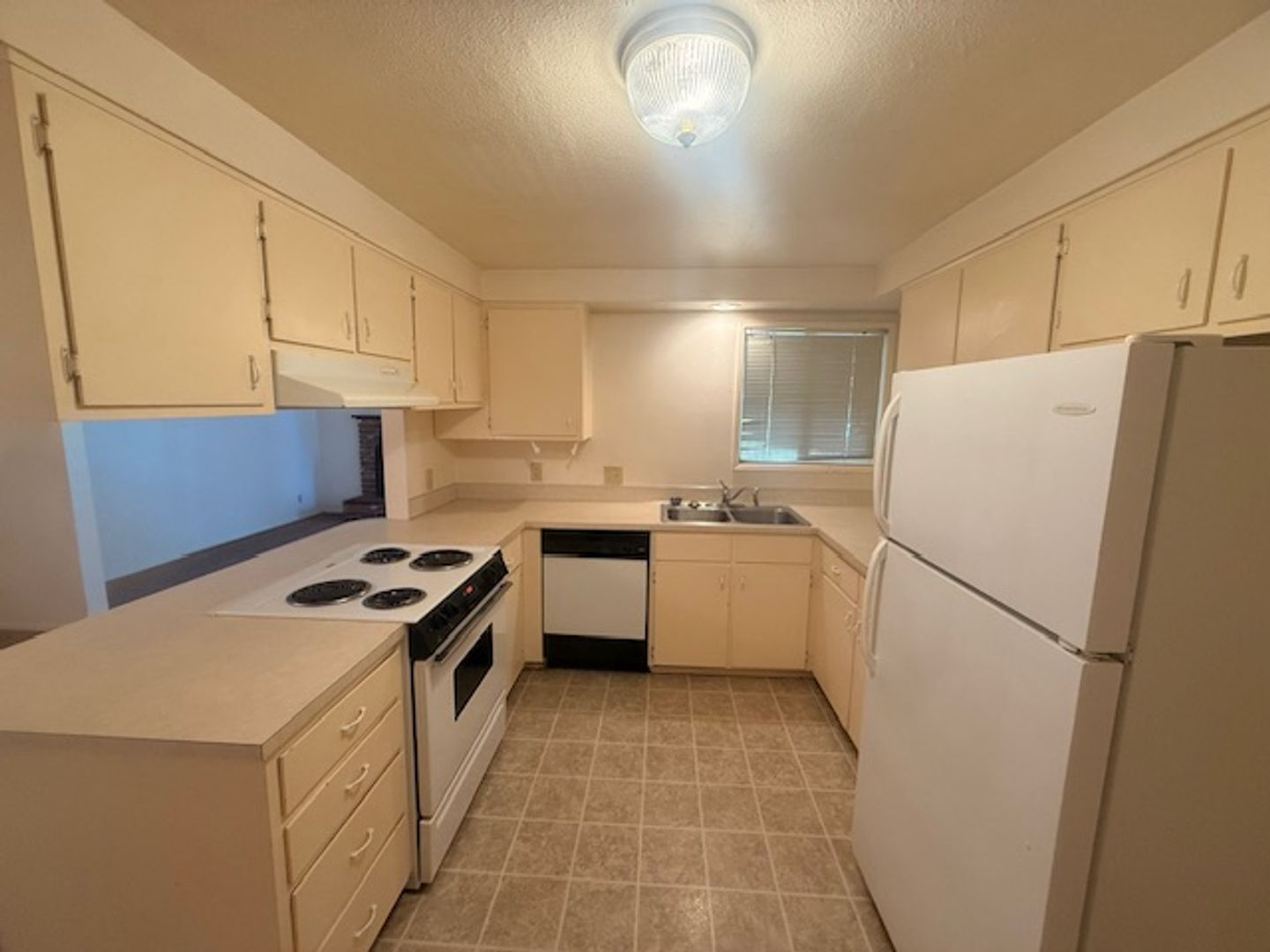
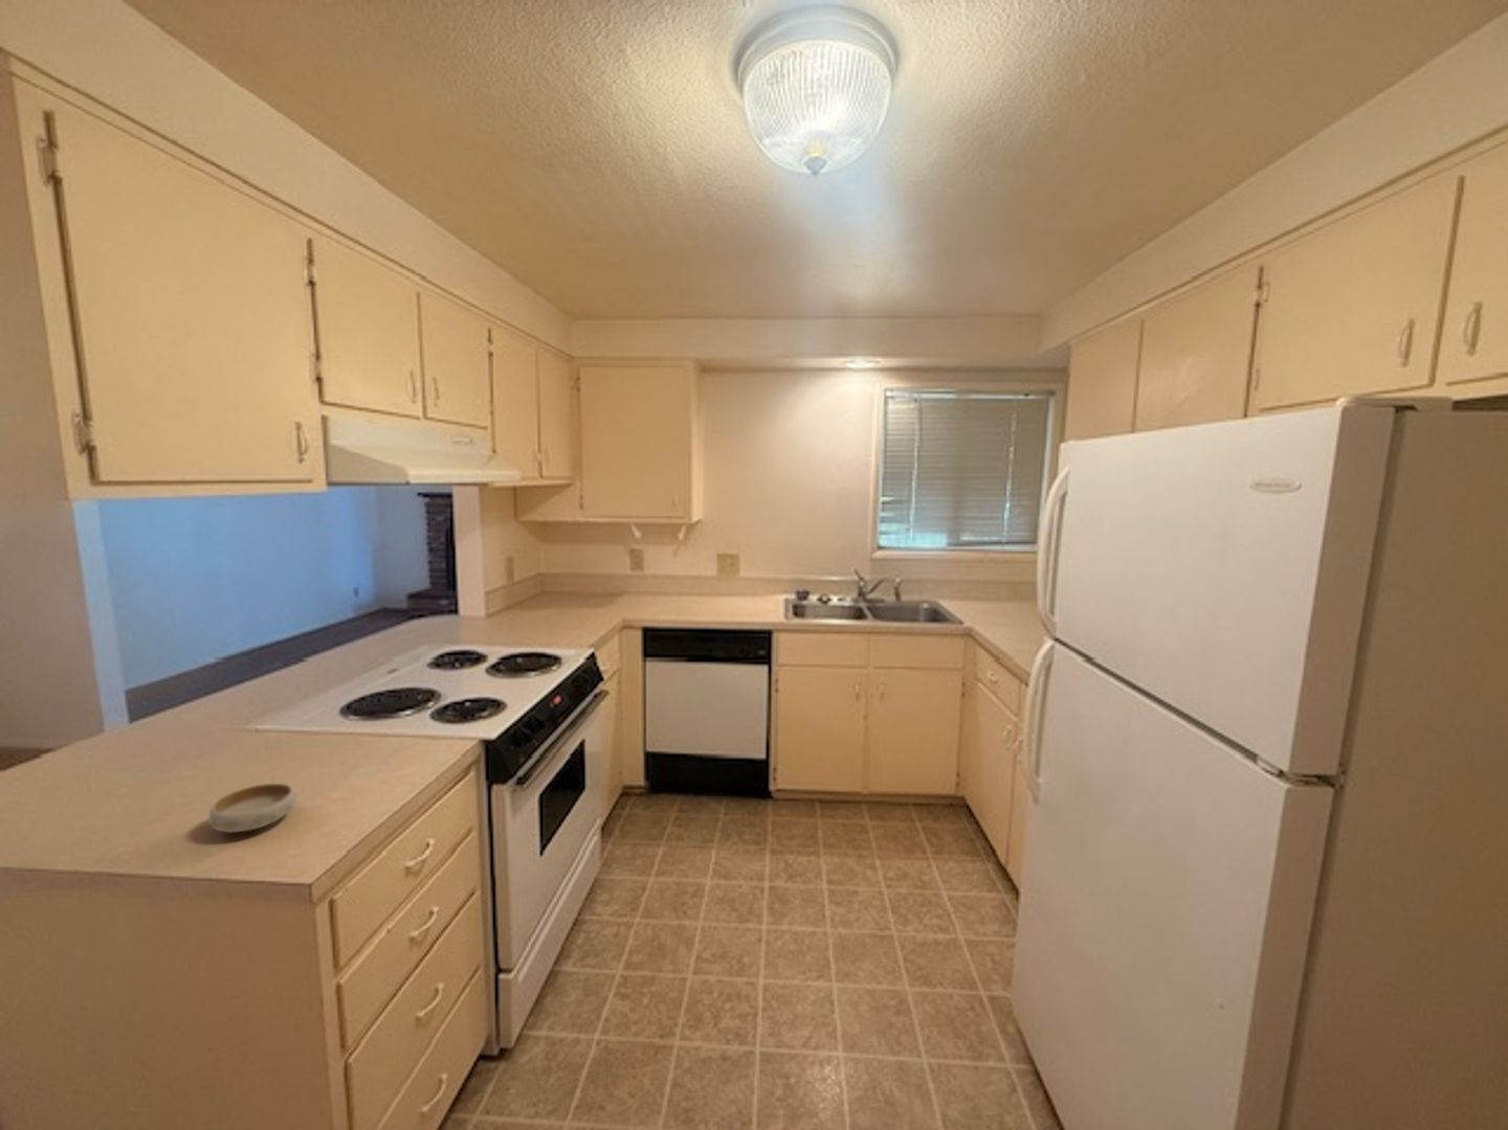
+ bowl [209,782,297,834]
